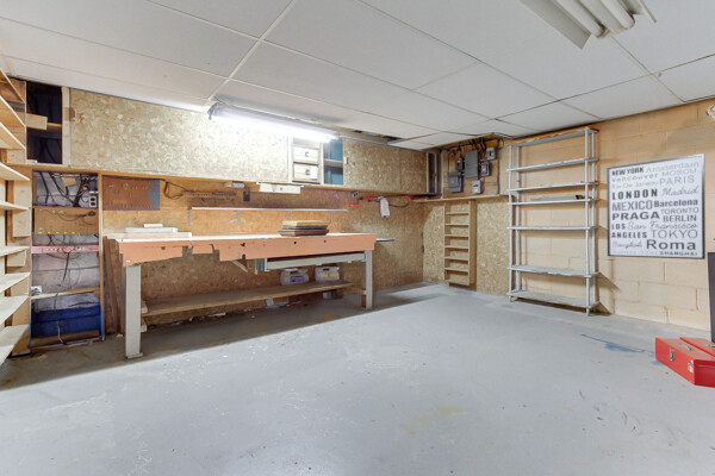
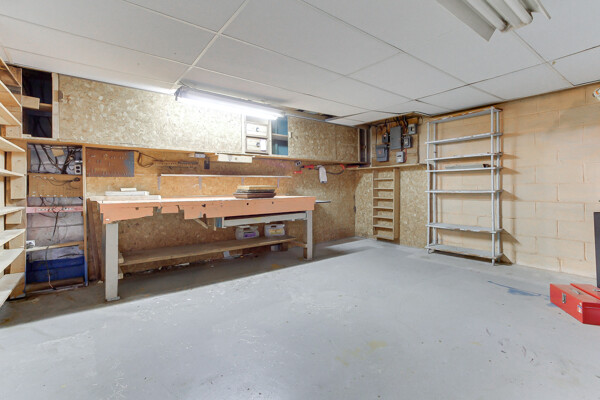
- wall art [605,152,707,261]
